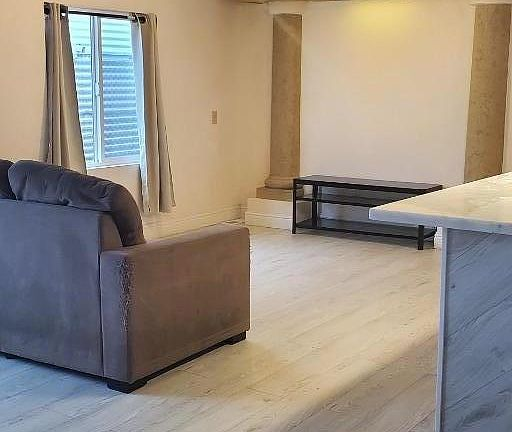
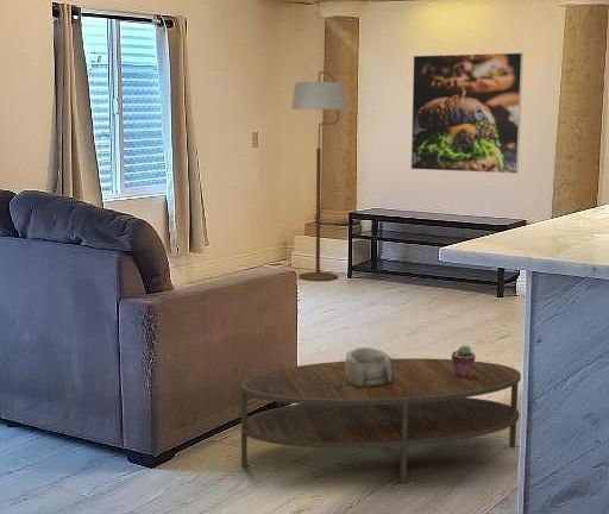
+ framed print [410,51,525,175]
+ coffee table [240,357,522,484]
+ floor lamp [291,70,347,282]
+ decorative bowl [345,346,394,387]
+ potted succulent [451,344,477,377]
